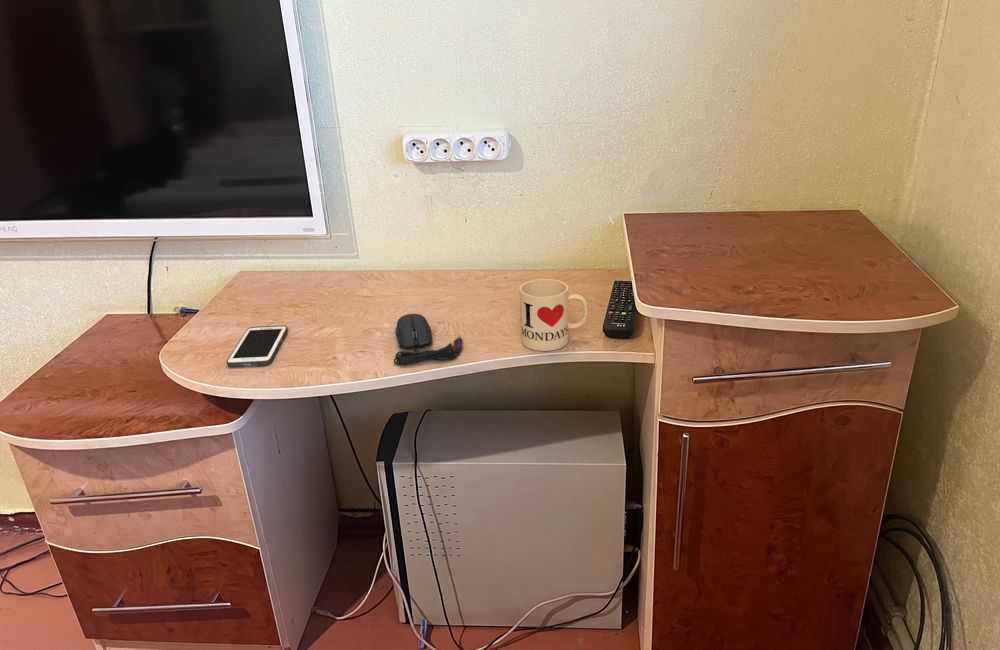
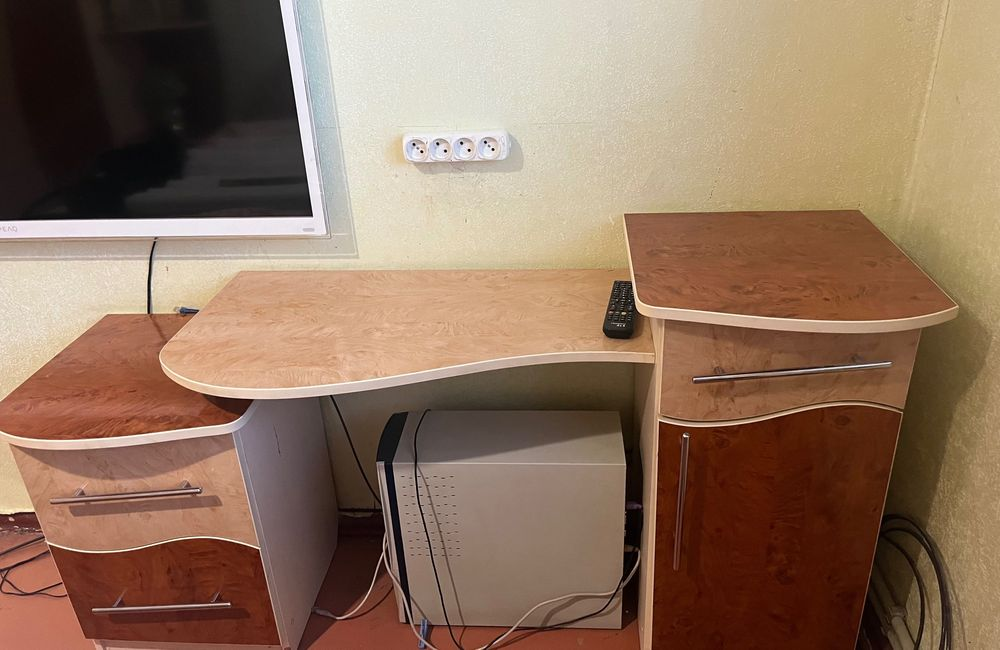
- mug [519,278,589,352]
- computer mouse [393,313,463,366]
- cell phone [226,324,289,368]
